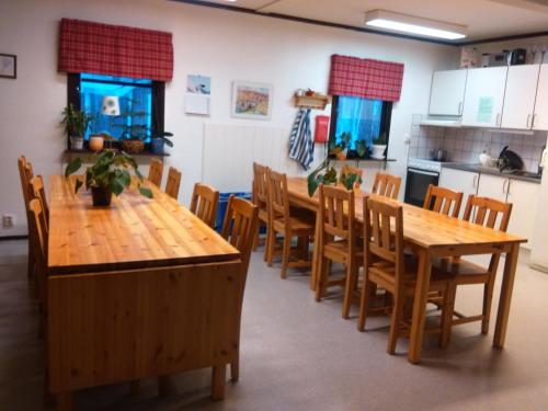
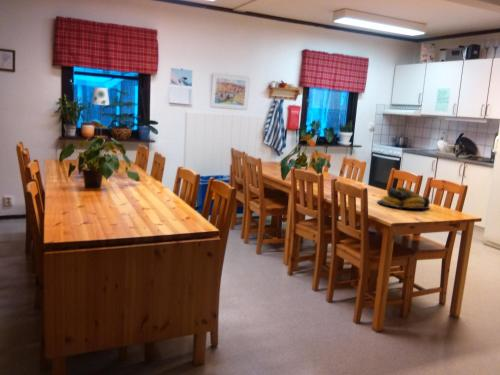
+ fruit bowl [376,186,431,210]
